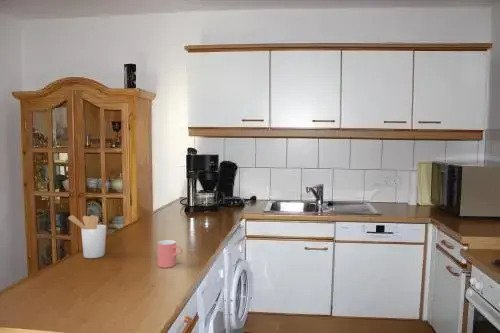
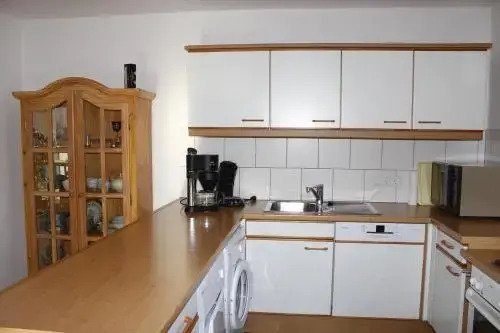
- utensil holder [67,214,107,259]
- cup [157,239,184,269]
